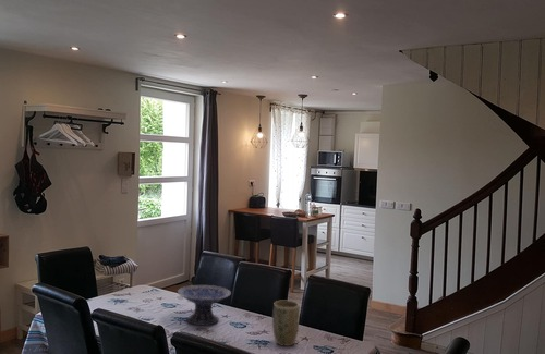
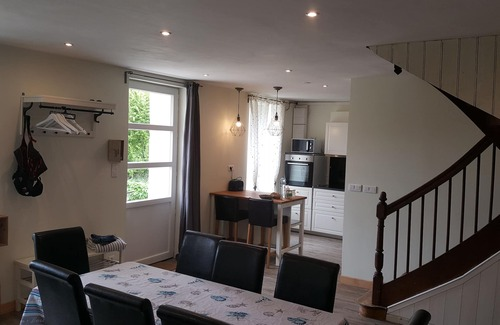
- plant pot [271,300,301,347]
- decorative bowl [177,284,232,326]
